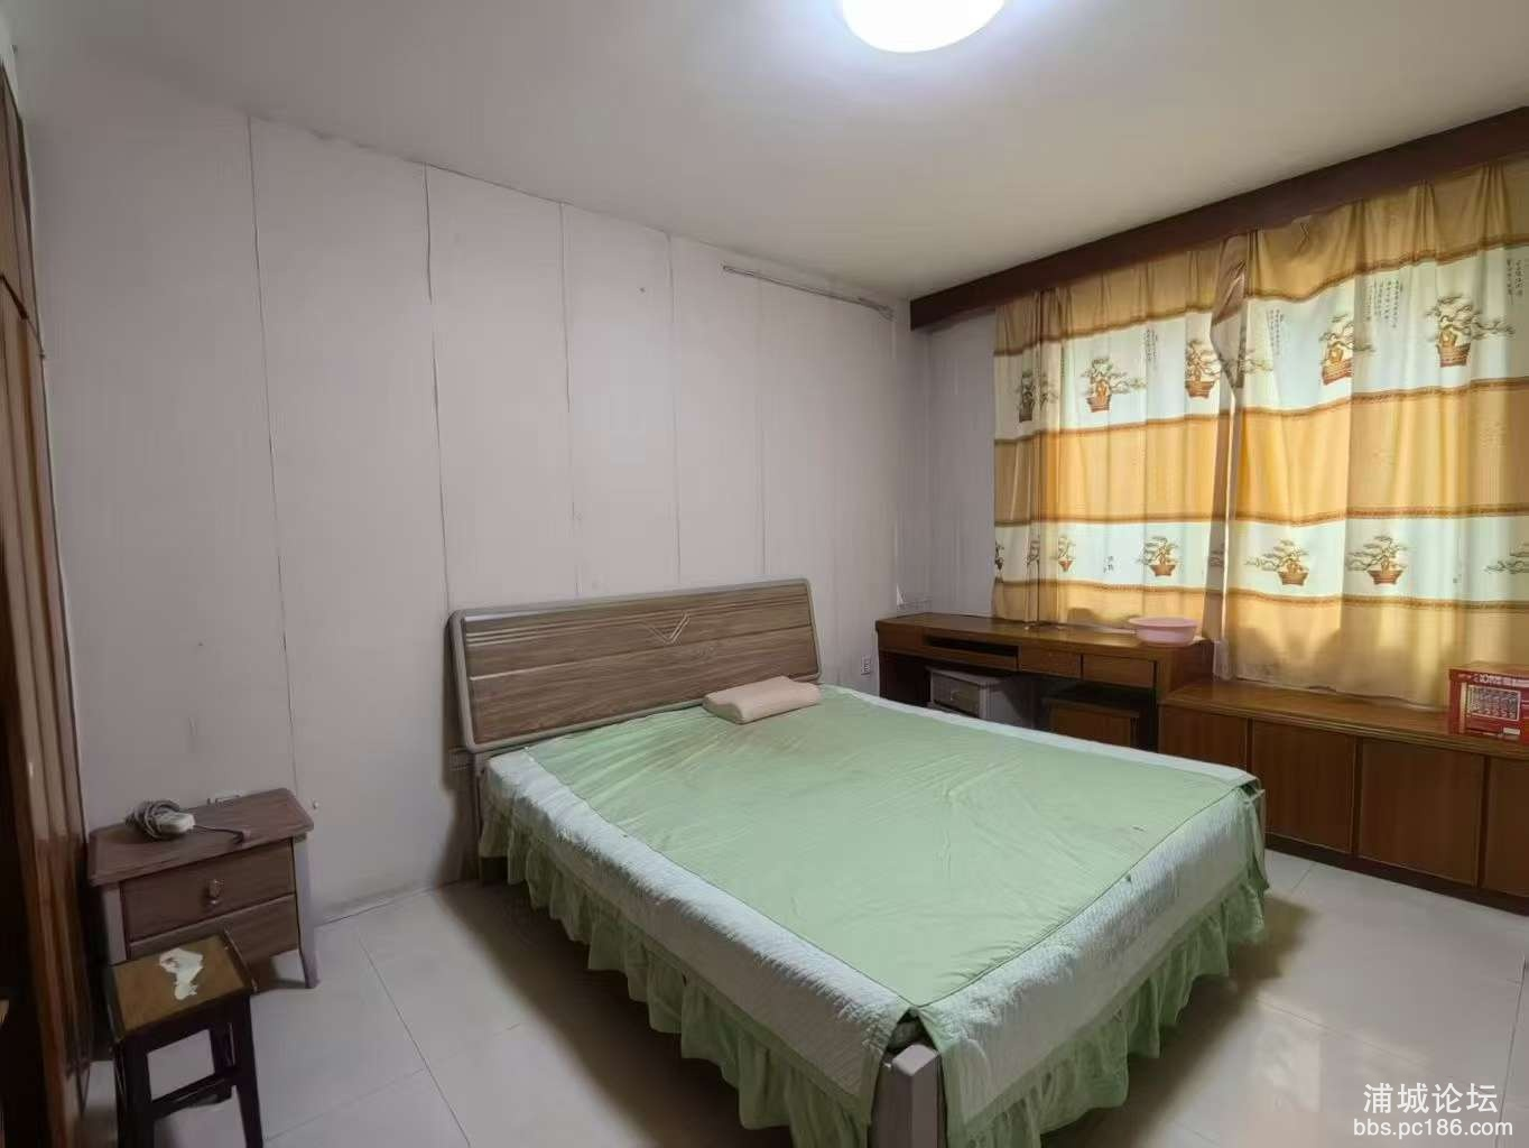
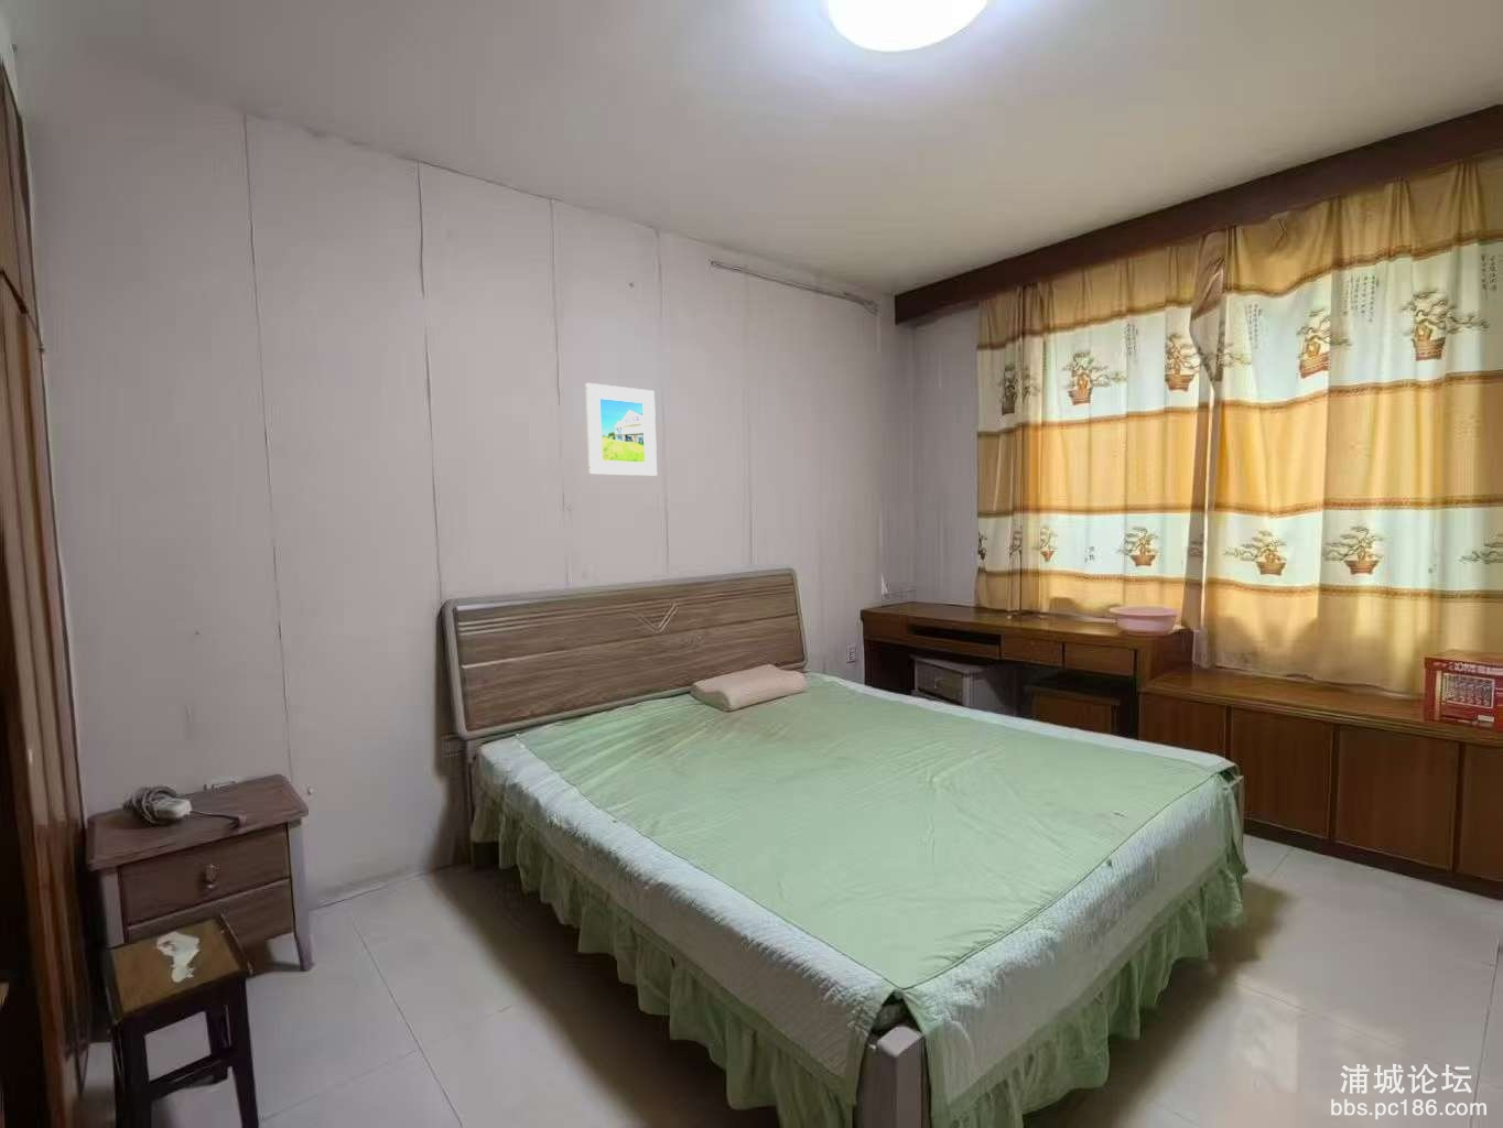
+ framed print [584,383,658,478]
